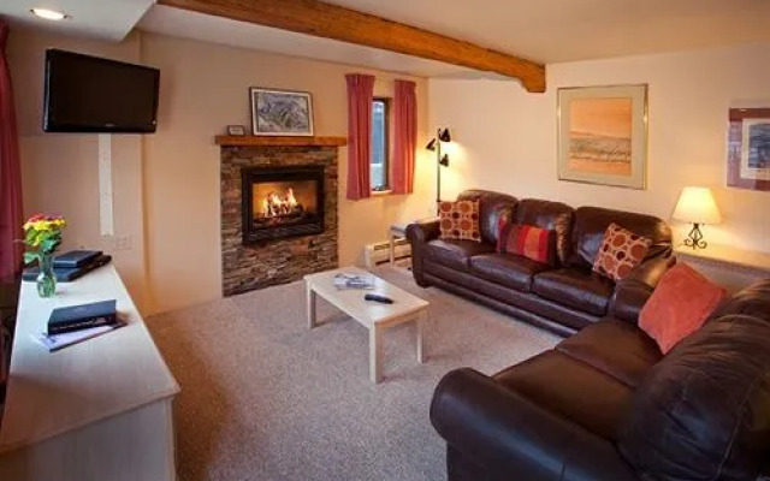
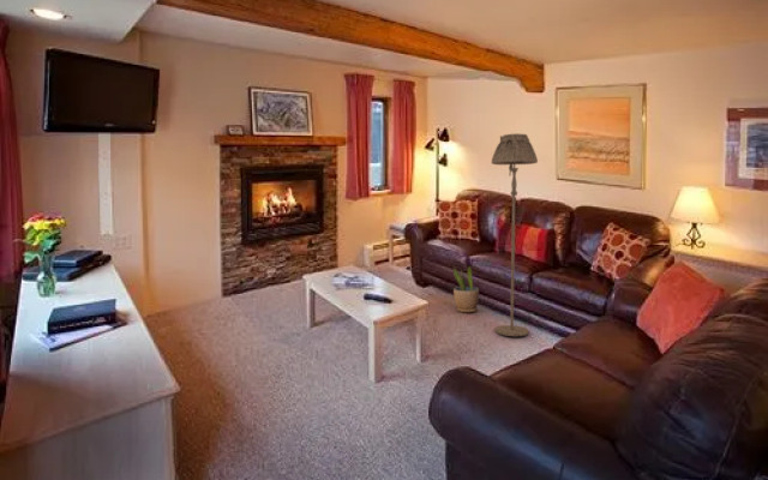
+ floor lamp [491,133,539,337]
+ potted plant [452,265,480,313]
